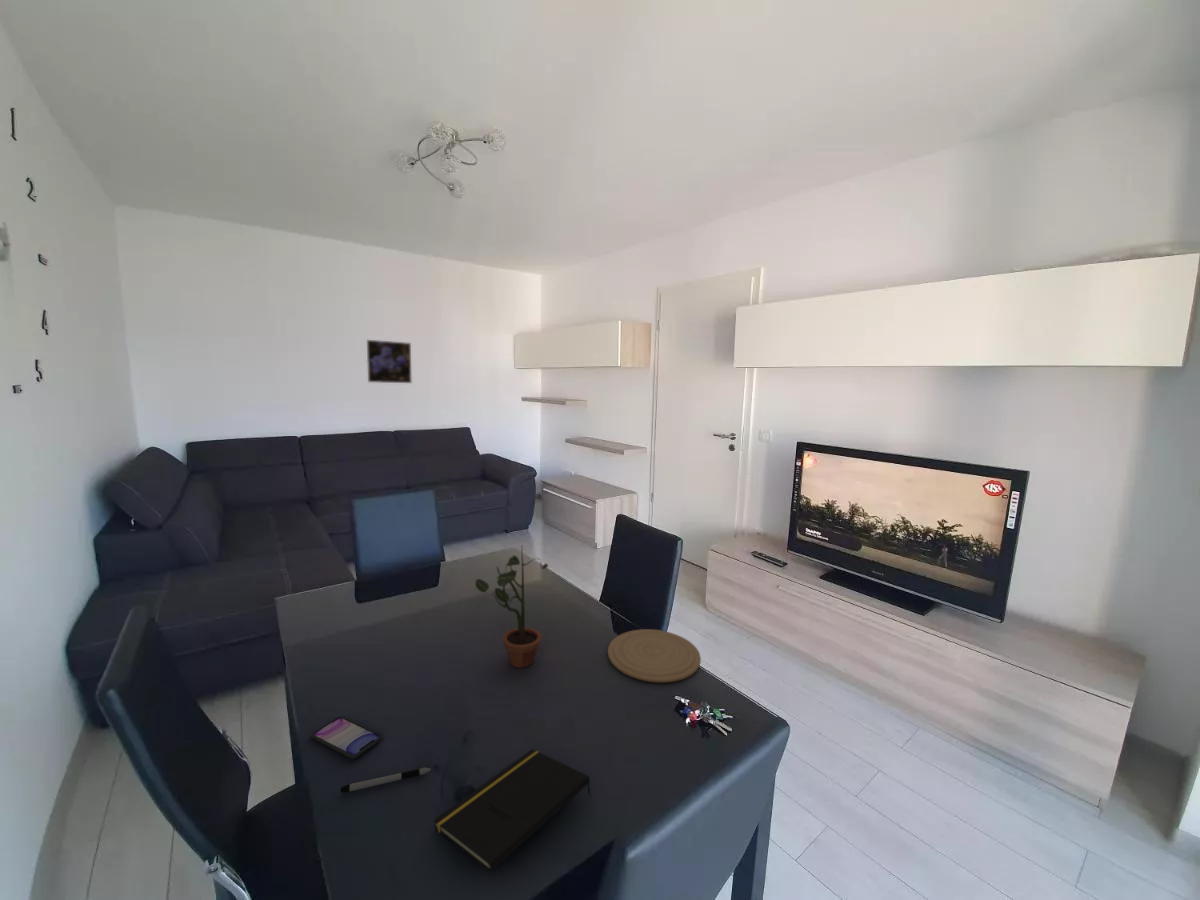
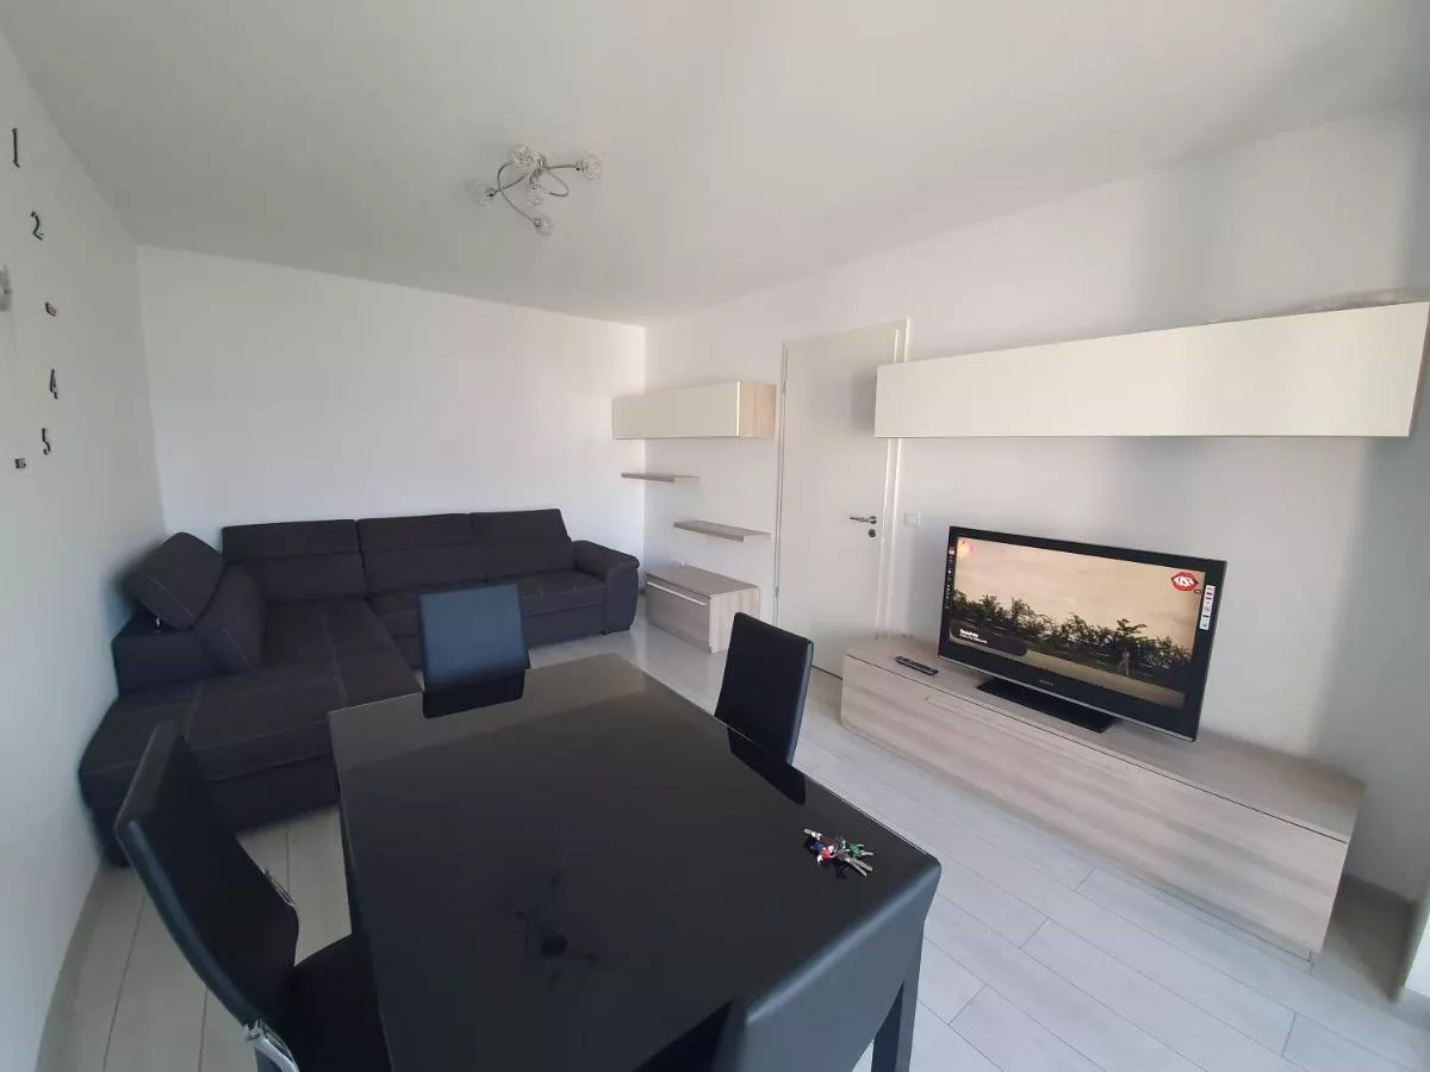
- pen [340,767,432,794]
- notepad [433,748,592,873]
- smartphone [310,715,383,760]
- potted plant [474,546,549,669]
- plate [607,628,702,684]
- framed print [366,339,413,384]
